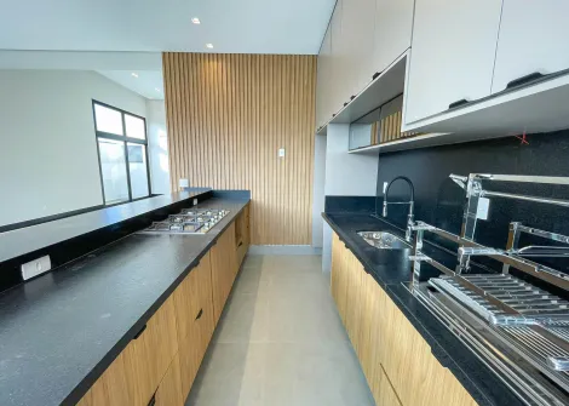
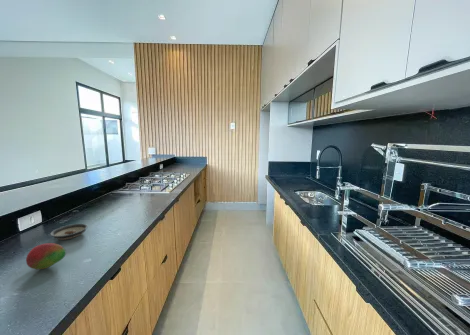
+ fruit [25,242,67,270]
+ saucer [49,223,88,241]
